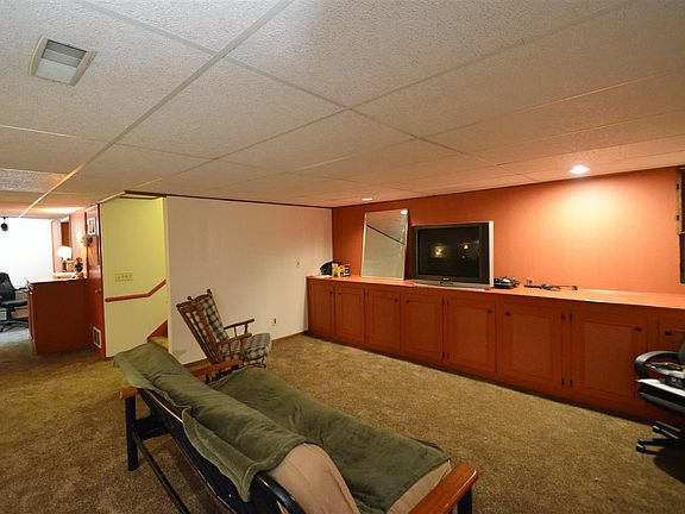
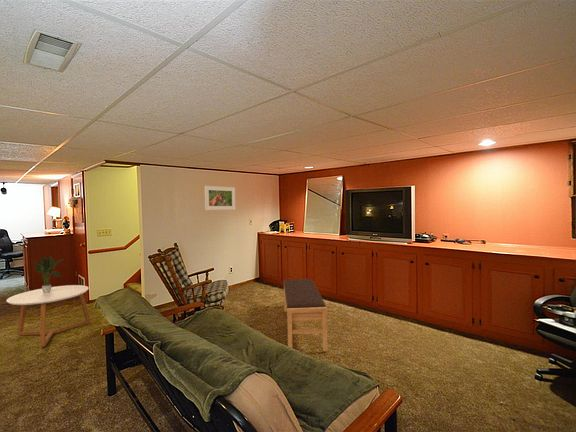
+ bench [283,278,329,352]
+ coffee table [5,284,91,348]
+ potted plant [32,255,65,293]
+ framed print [204,185,236,211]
